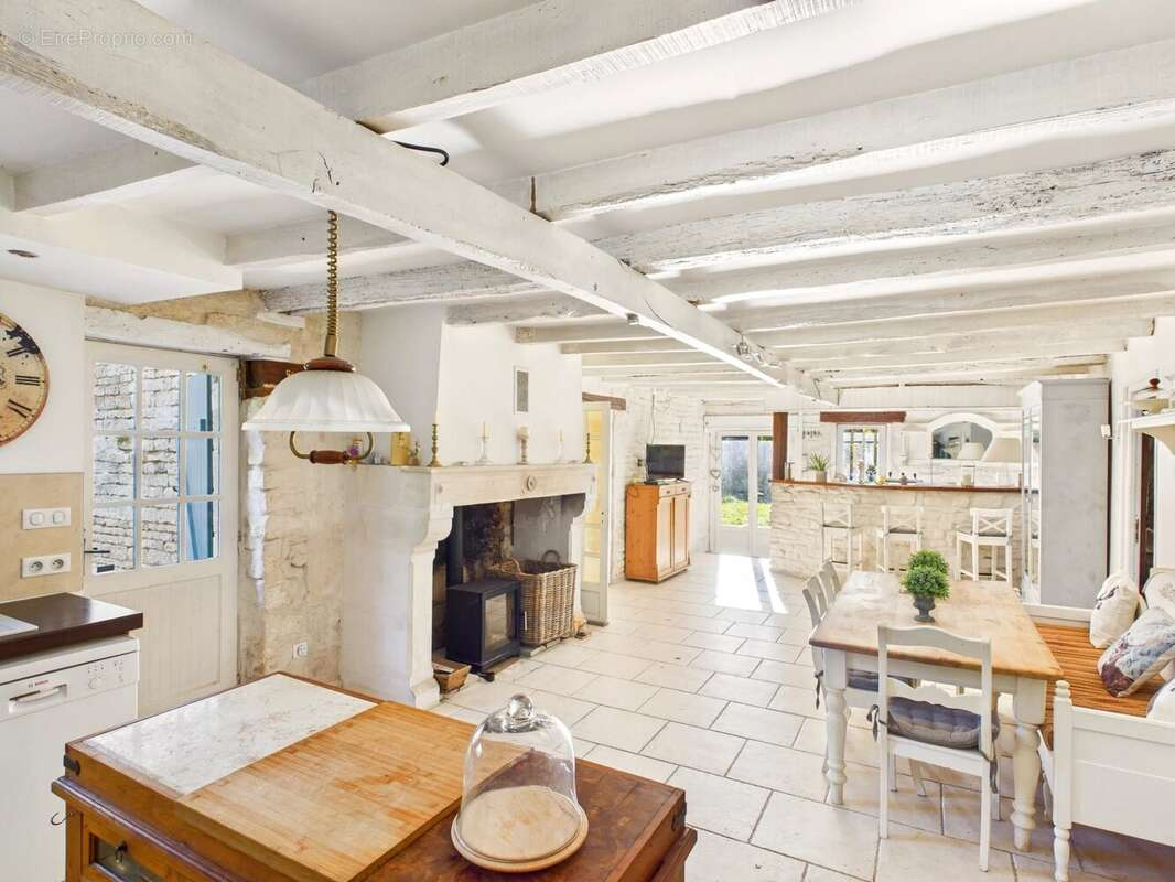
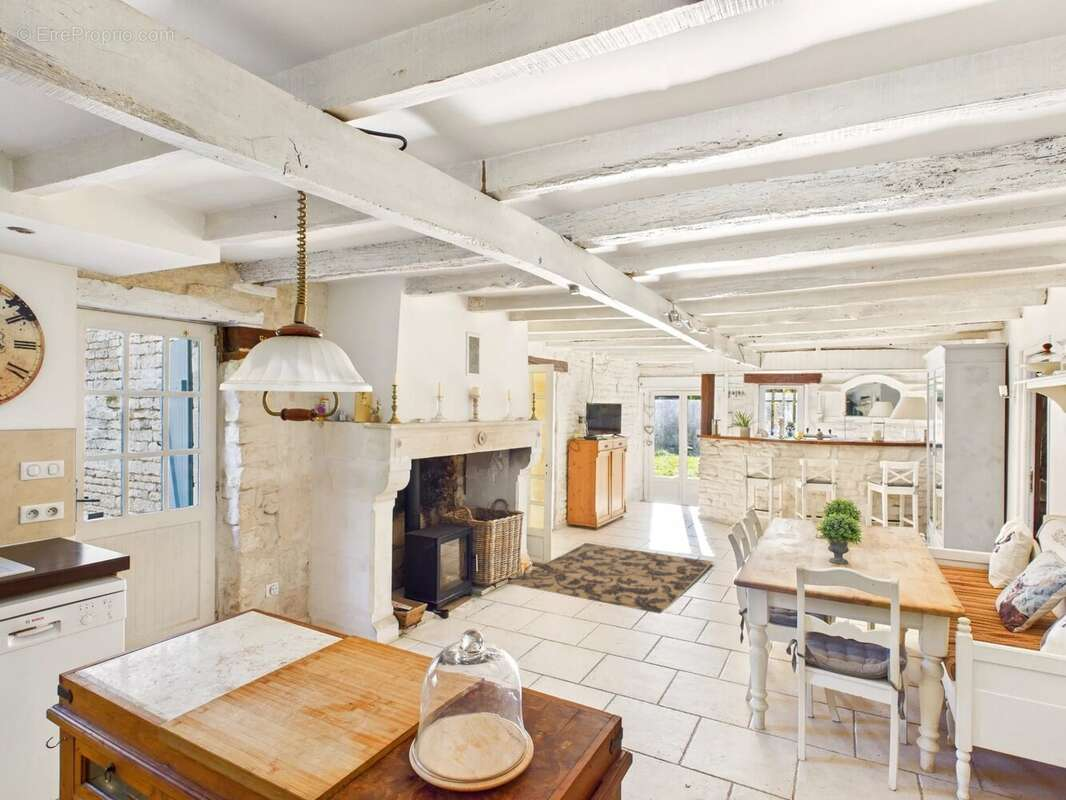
+ rug [506,542,714,615]
